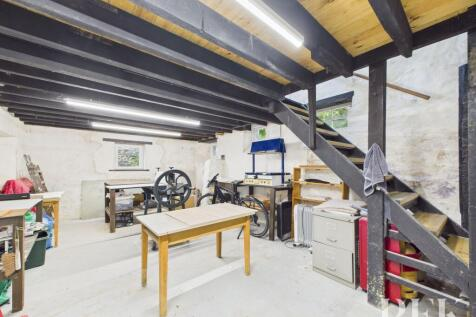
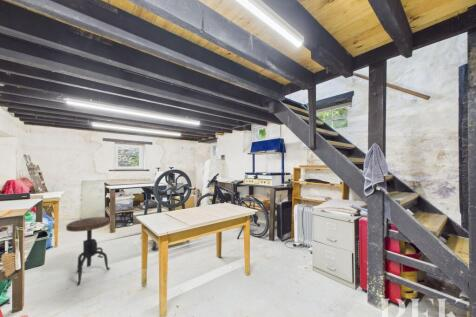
+ side table [65,216,111,287]
